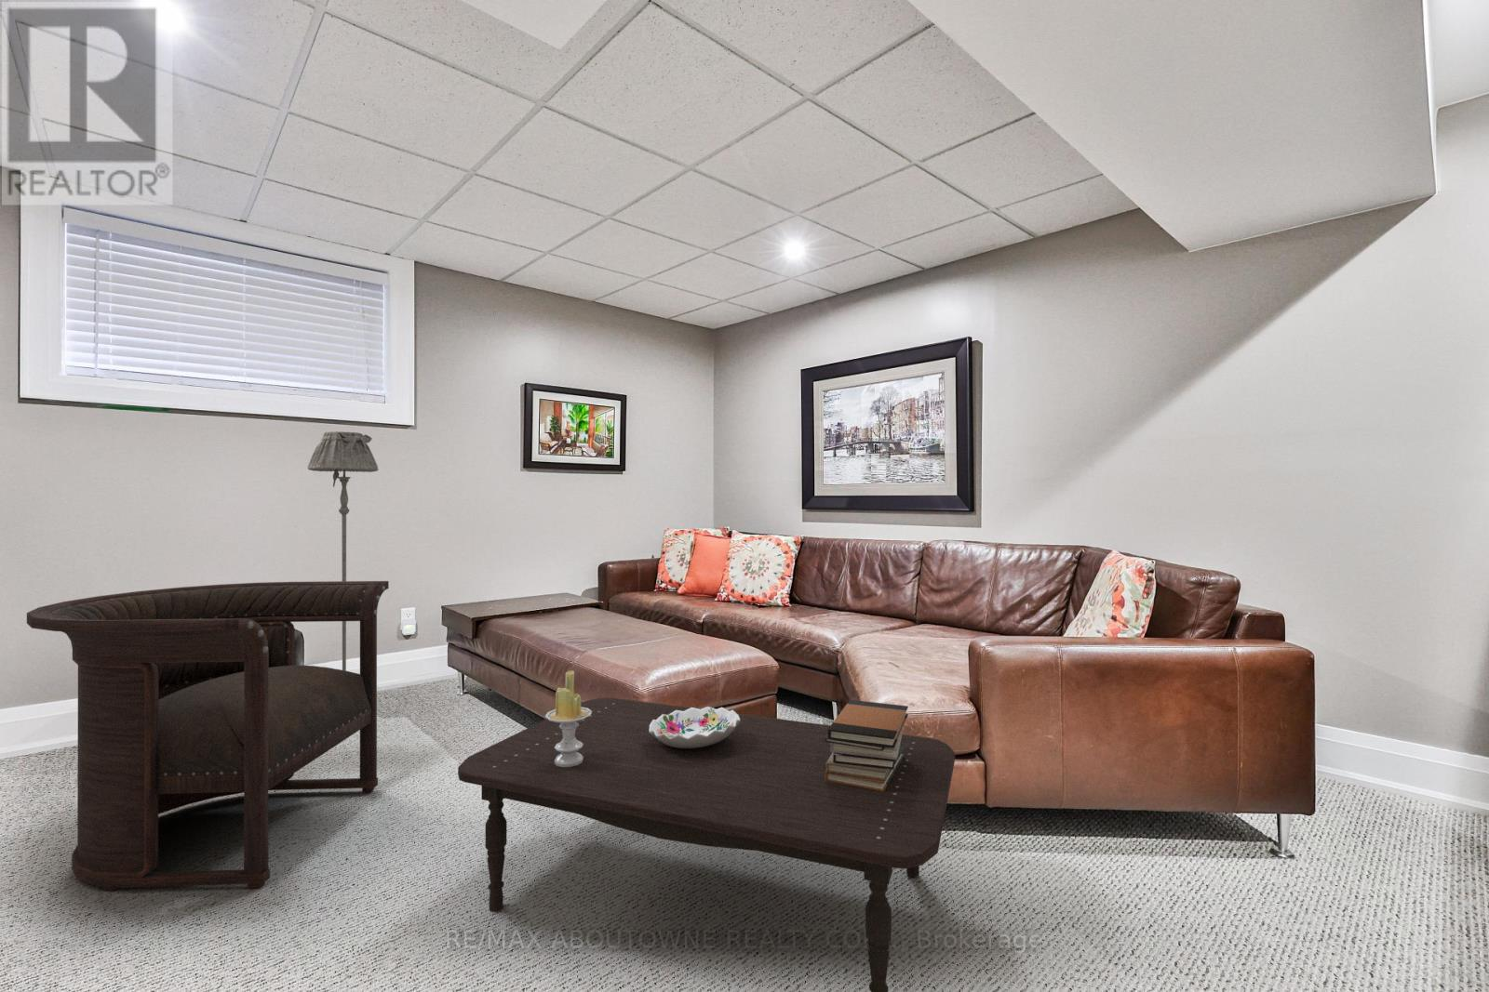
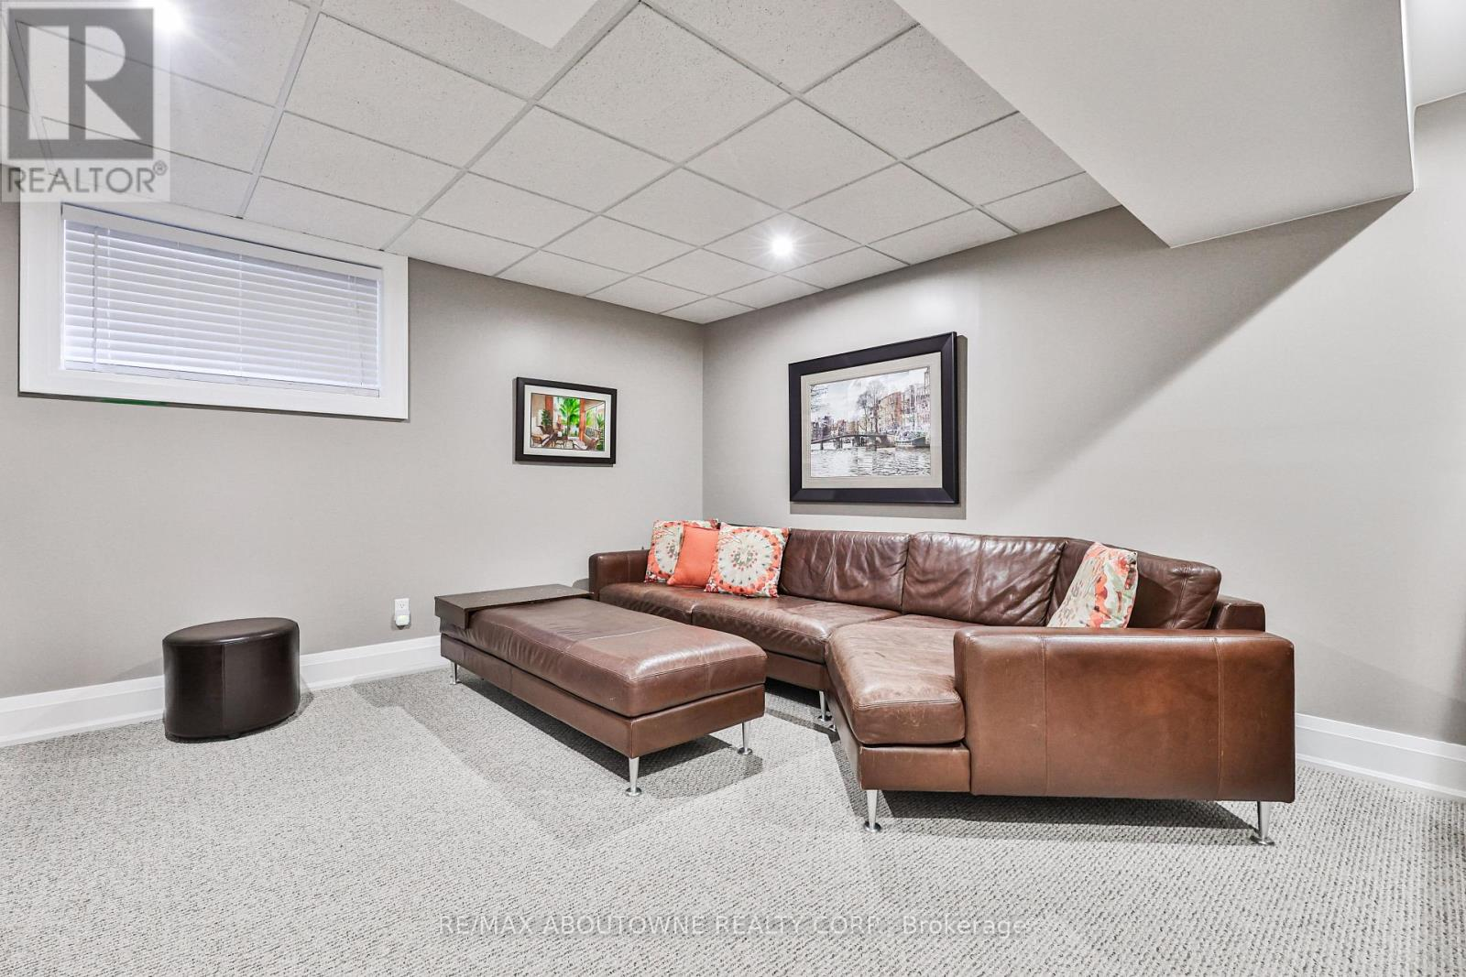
- candle [544,670,592,767]
- coffee table [456,696,956,992]
- armchair [27,580,390,892]
- book stack [823,699,910,792]
- decorative bowl [648,705,740,748]
- floor lamp [307,431,380,671]
